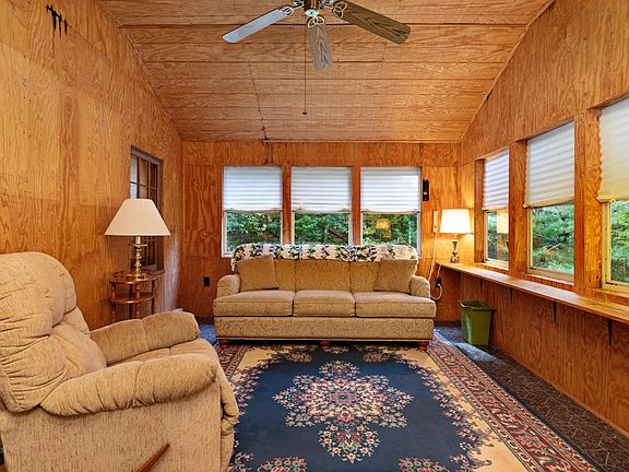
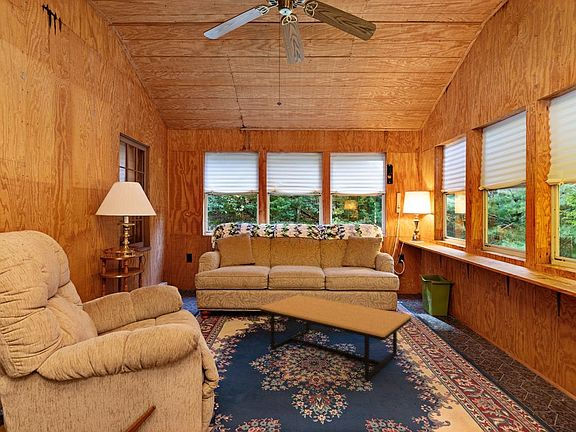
+ coffee table [259,294,412,382]
